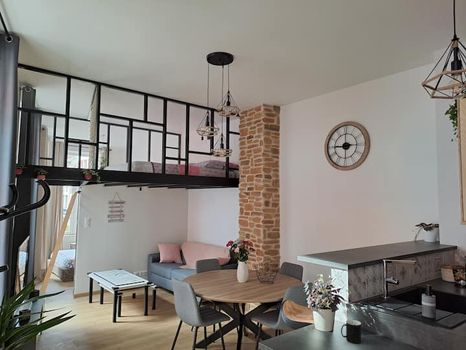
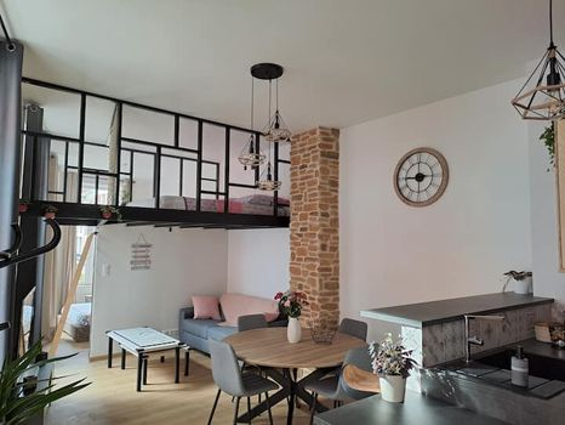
- cup [340,319,362,344]
